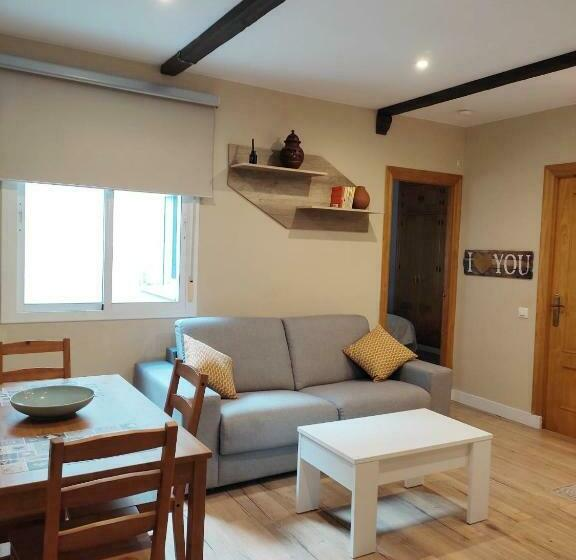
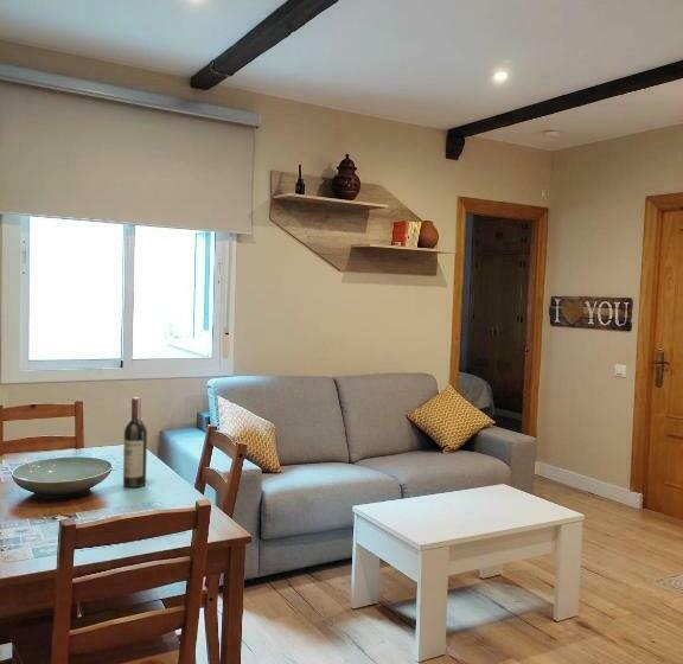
+ wine bottle [122,396,148,489]
